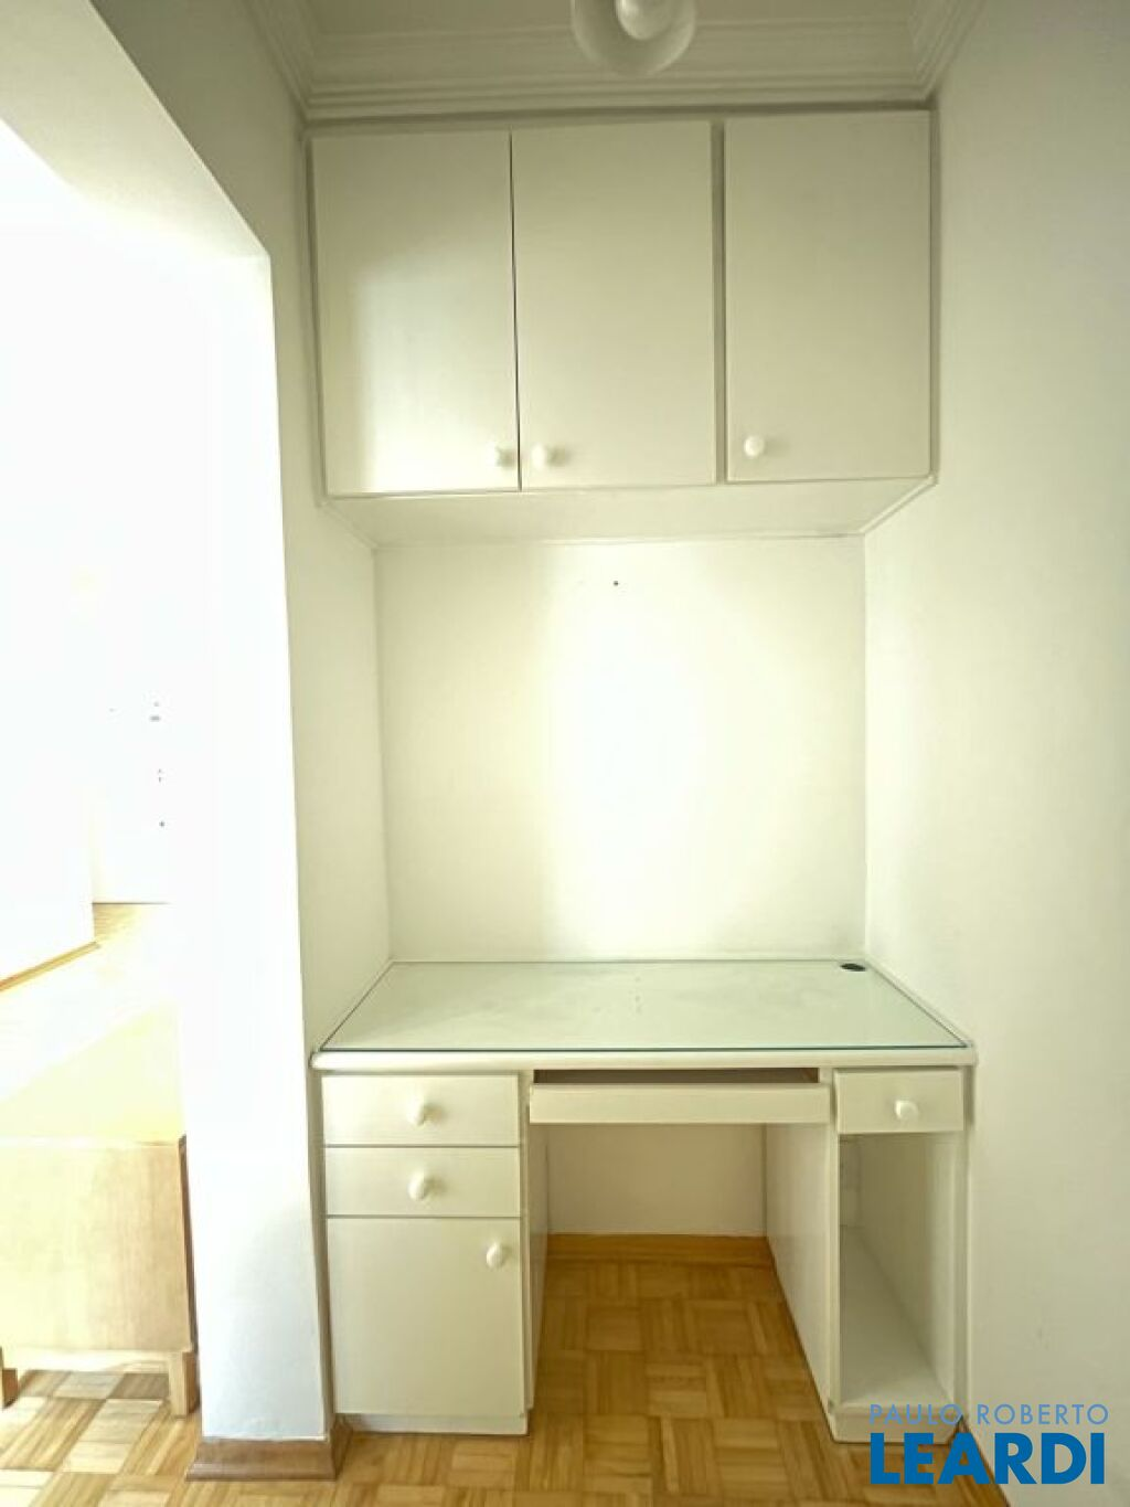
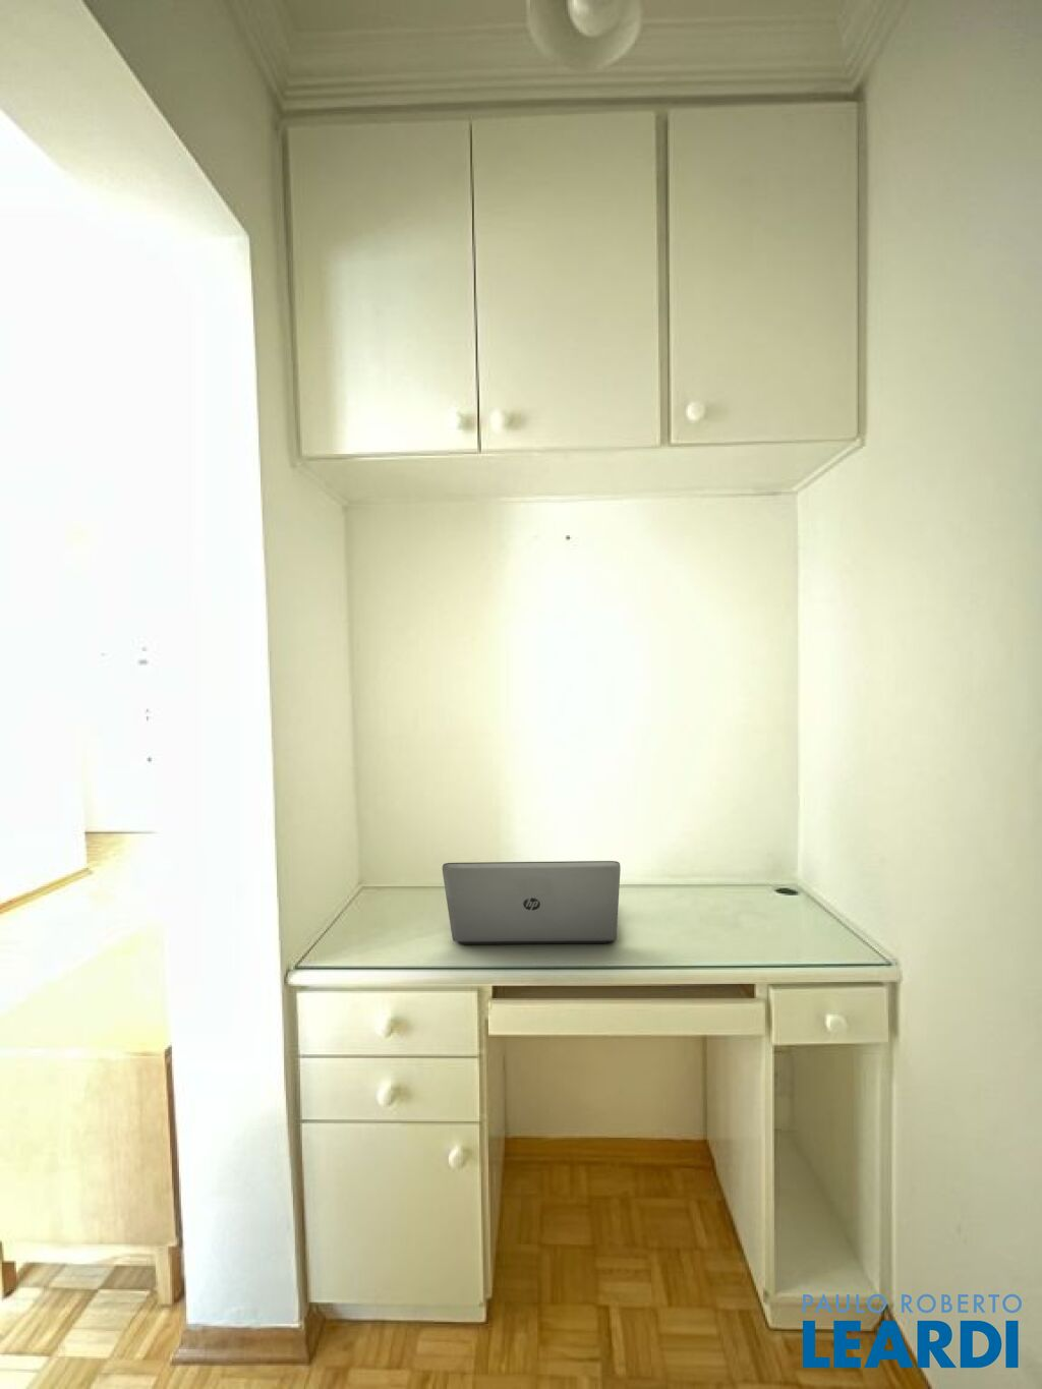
+ laptop [441,860,622,946]
